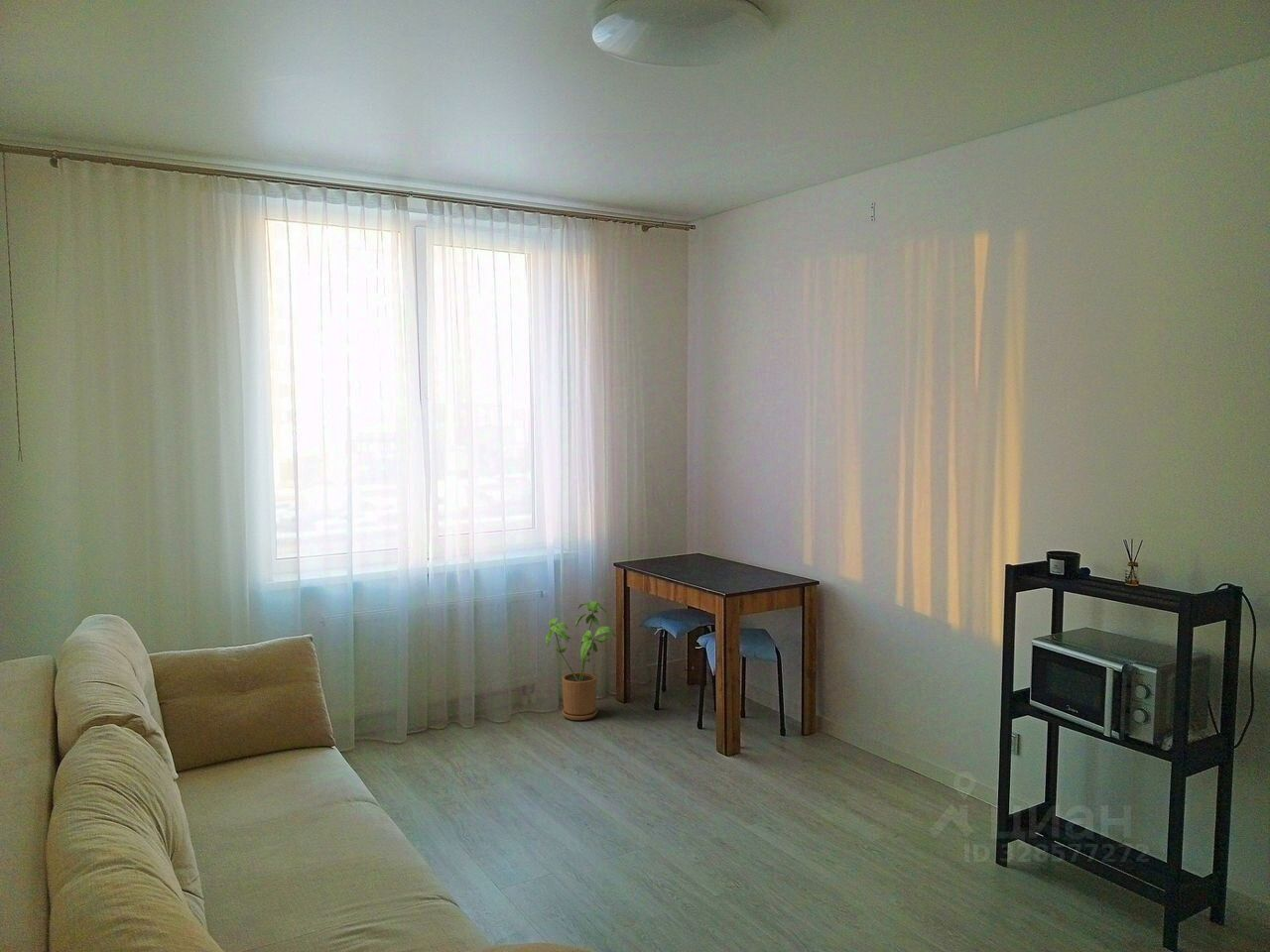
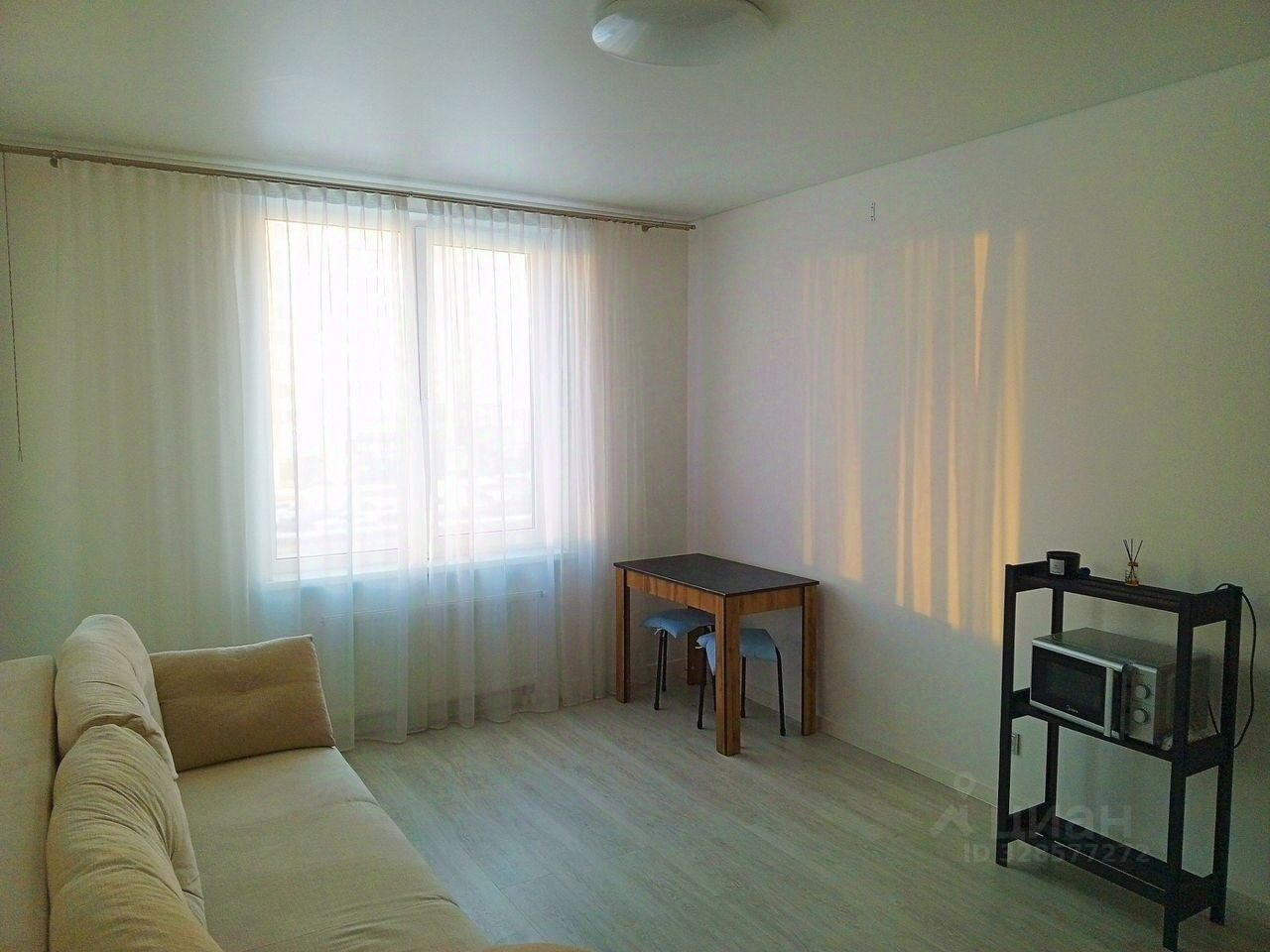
- house plant [545,600,618,721]
